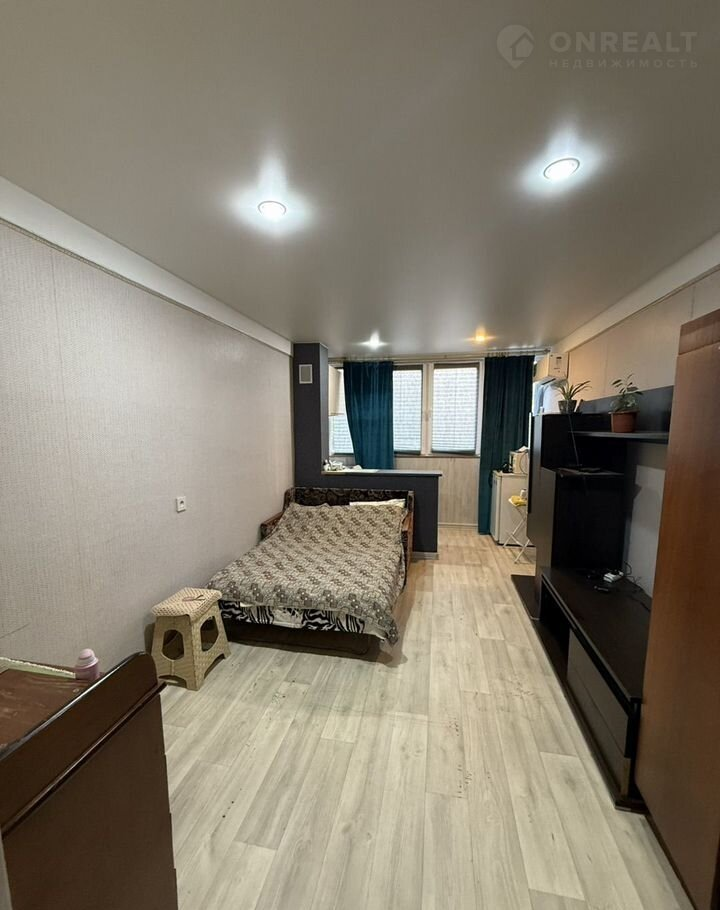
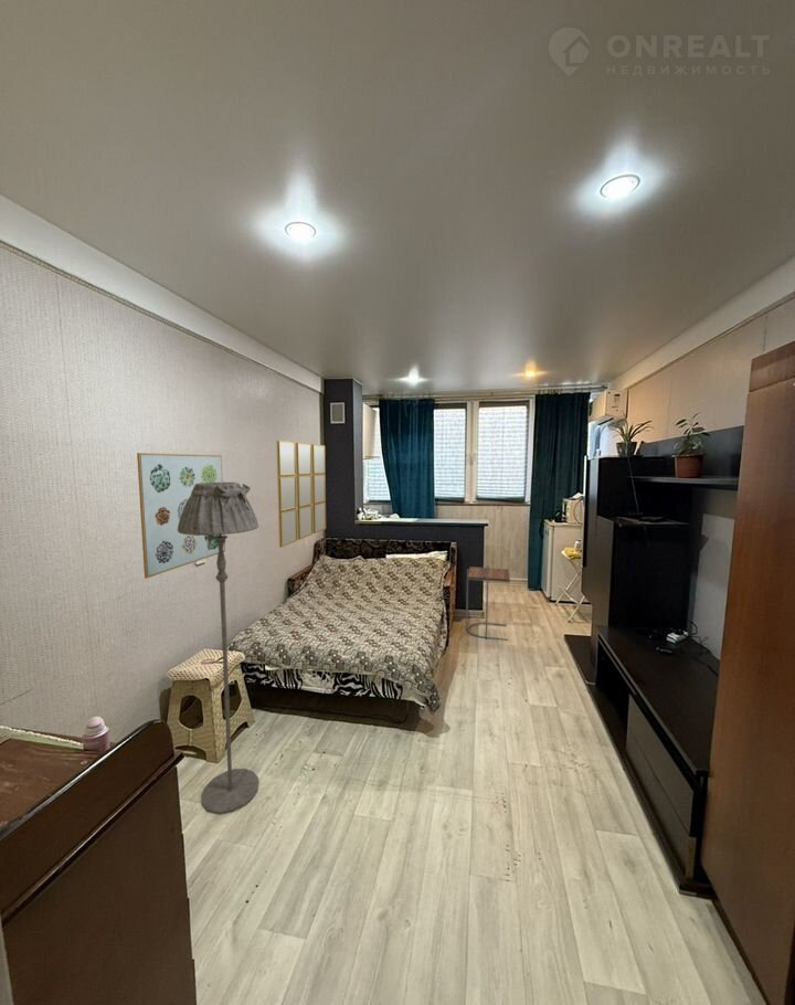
+ side table [465,564,511,642]
+ wall art [136,452,226,580]
+ home mirror [276,440,327,549]
+ floor lamp [178,482,259,816]
